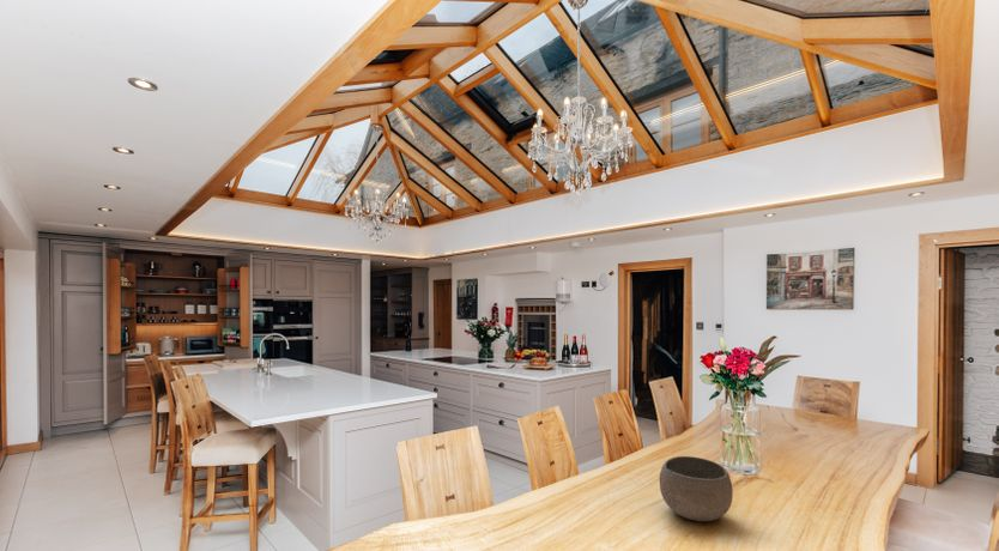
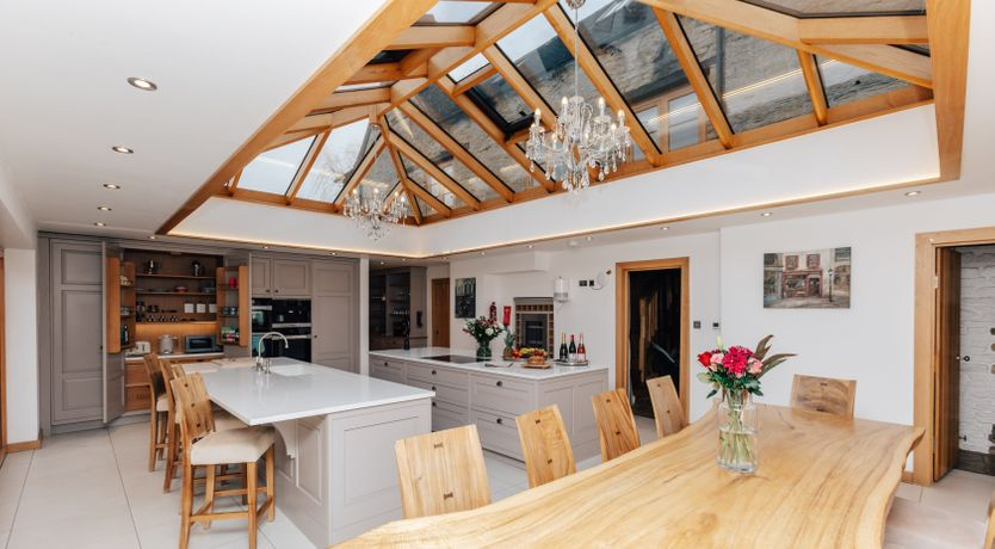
- bowl [659,455,734,522]
